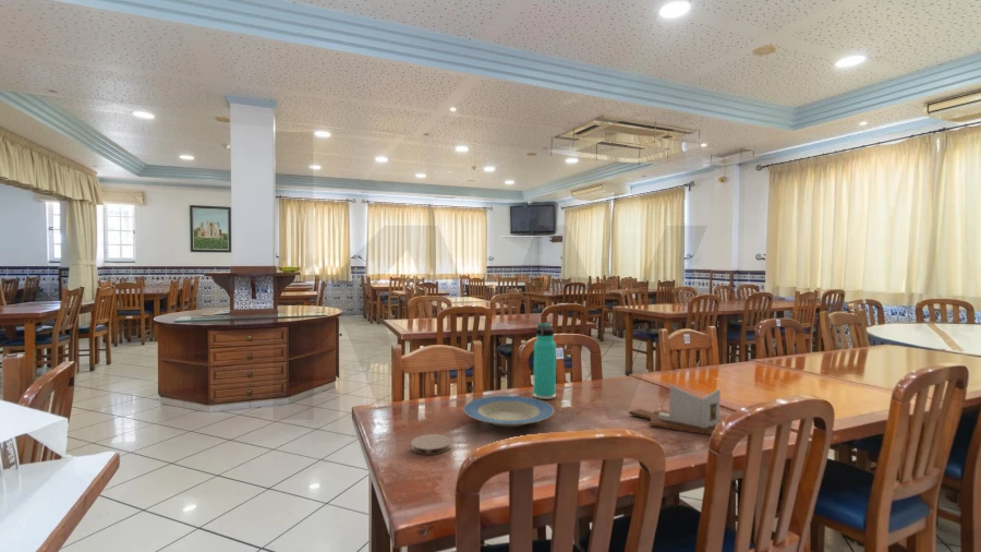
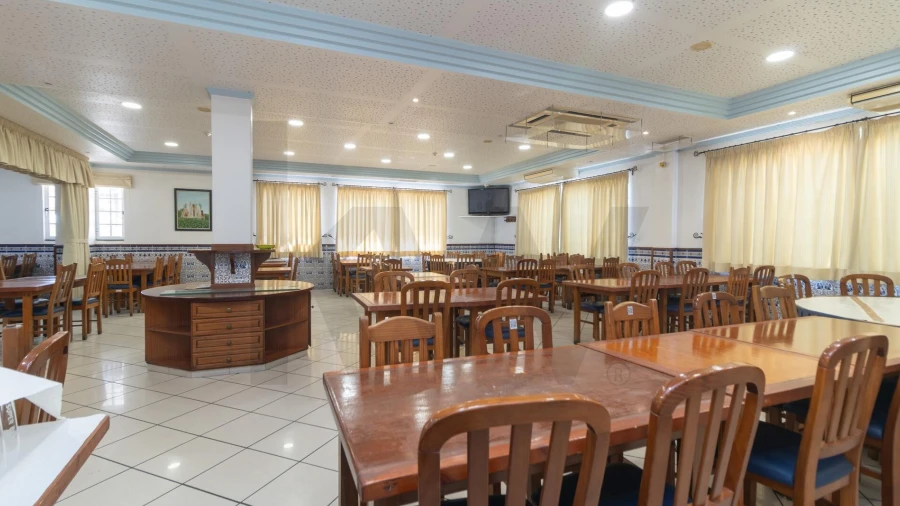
- thermos bottle [532,322,557,400]
- plate [462,395,555,428]
- coaster [410,433,452,456]
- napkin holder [628,384,723,436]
